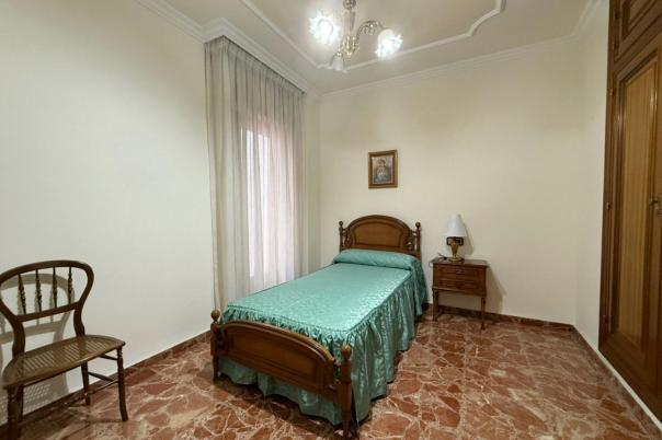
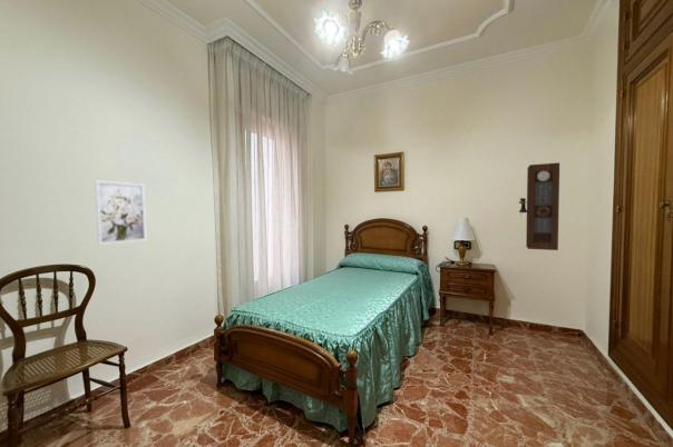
+ pendulum clock [518,161,560,251]
+ wall art [94,180,147,246]
